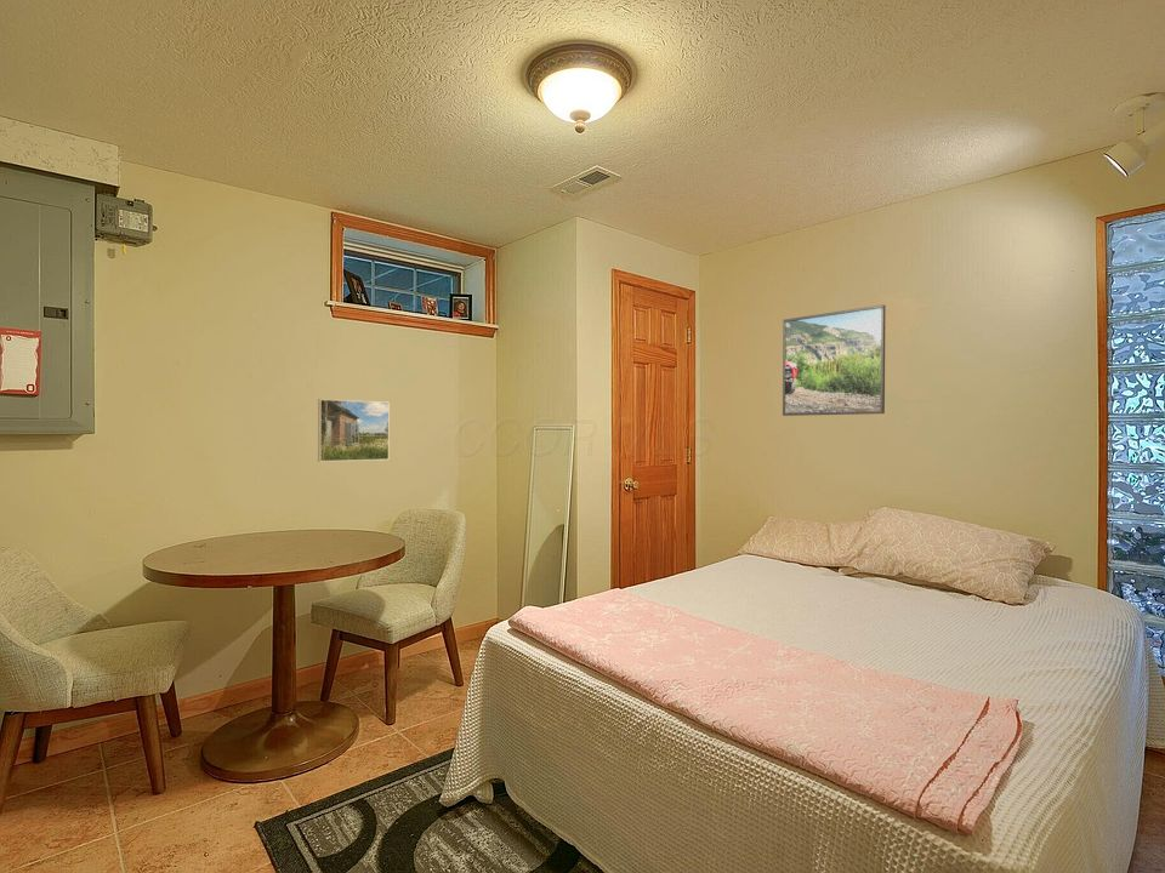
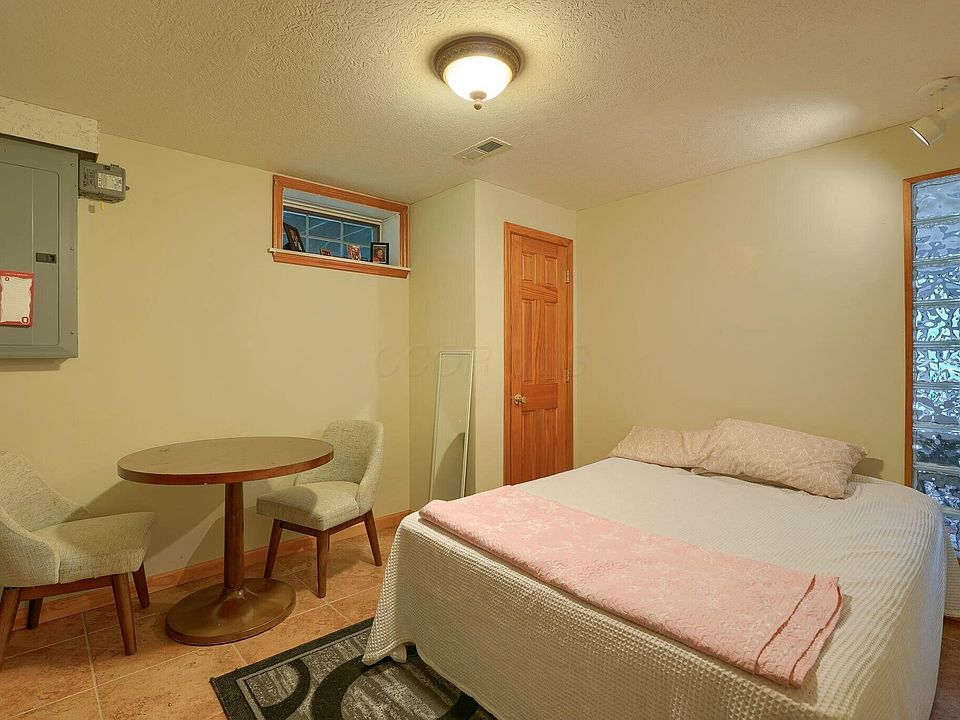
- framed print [317,398,391,463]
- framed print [782,303,887,417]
